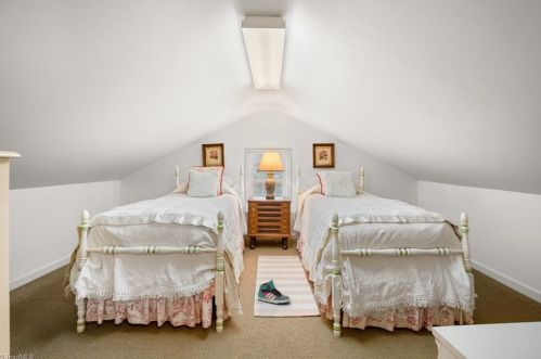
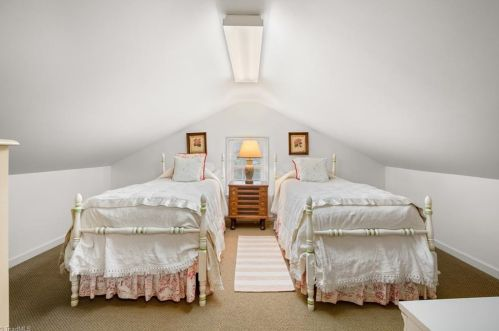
- sneaker [257,279,292,305]
